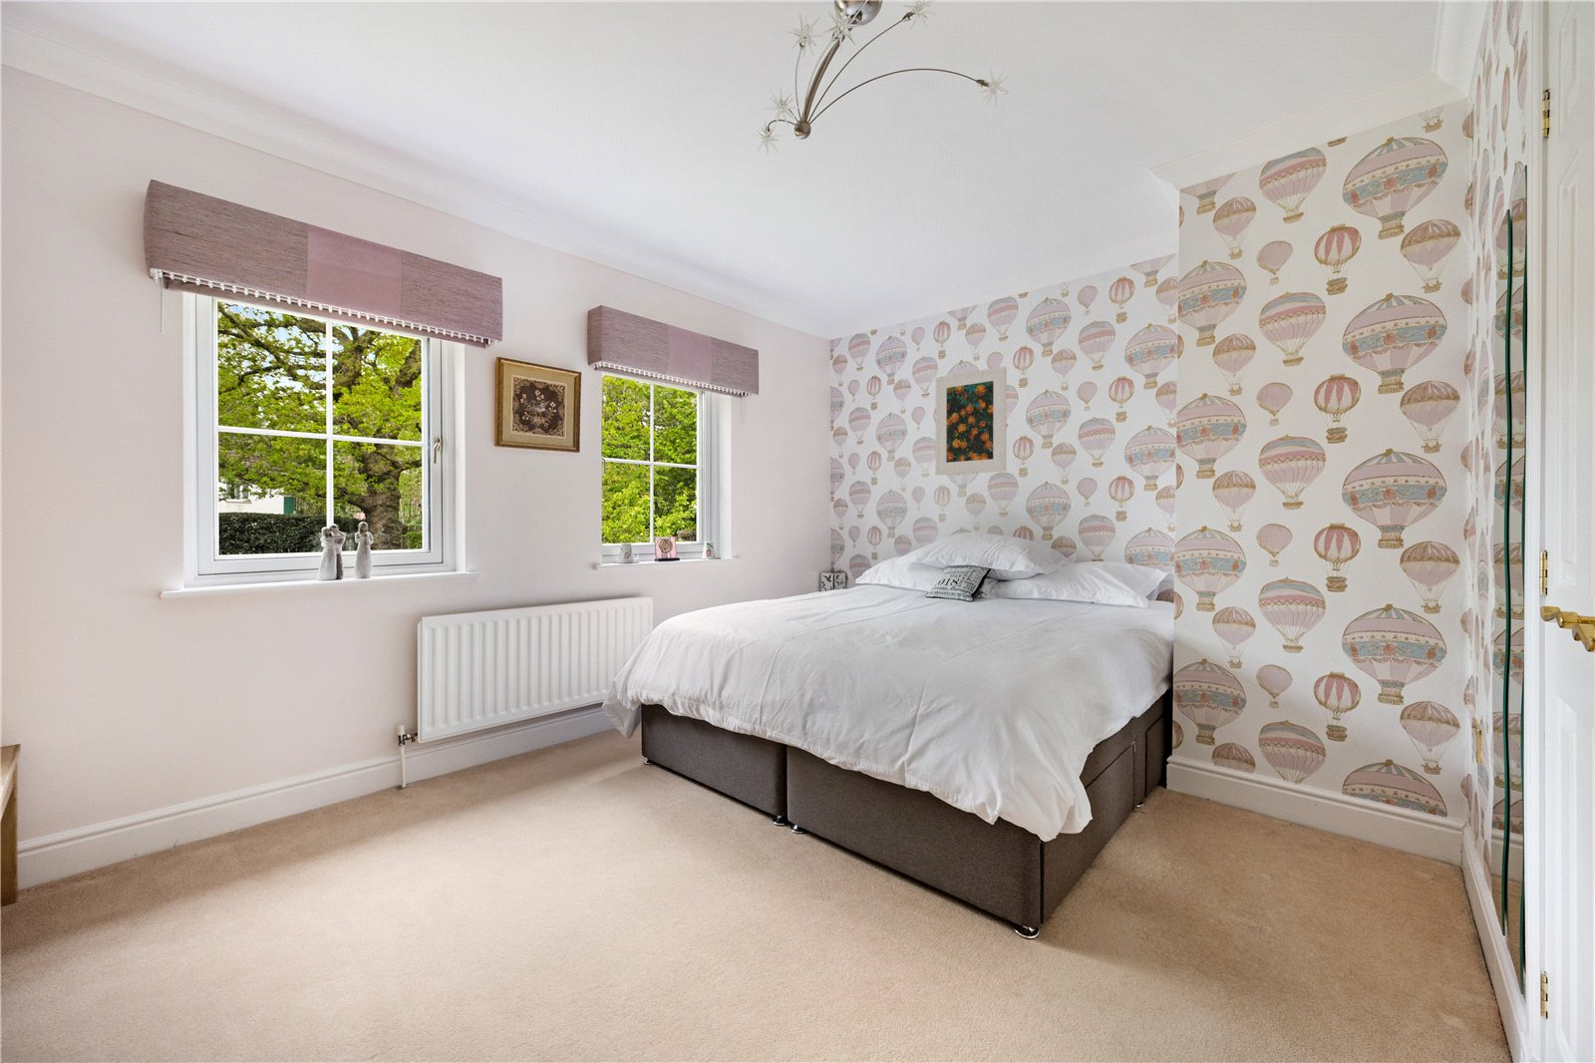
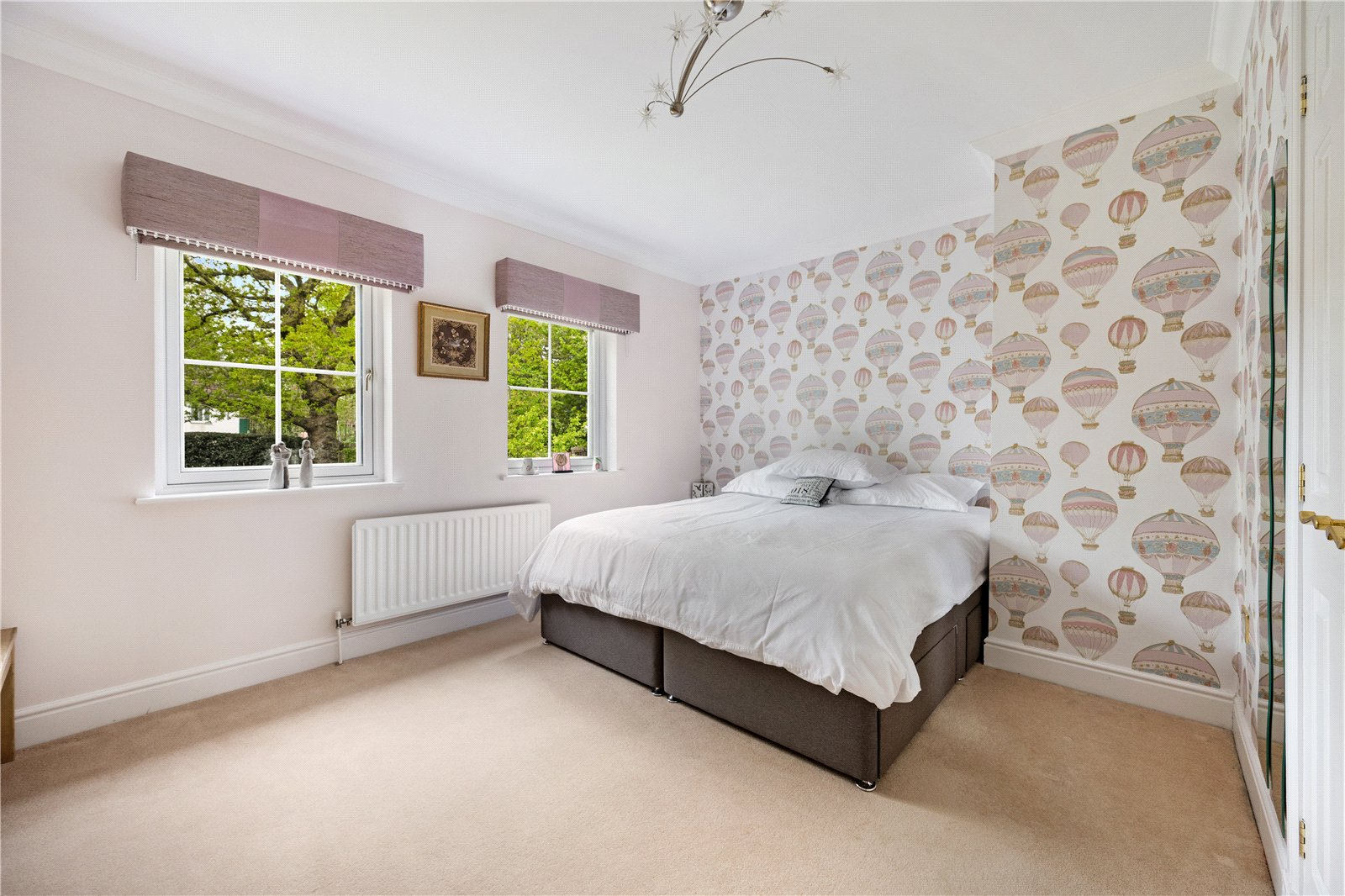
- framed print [936,365,1008,476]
